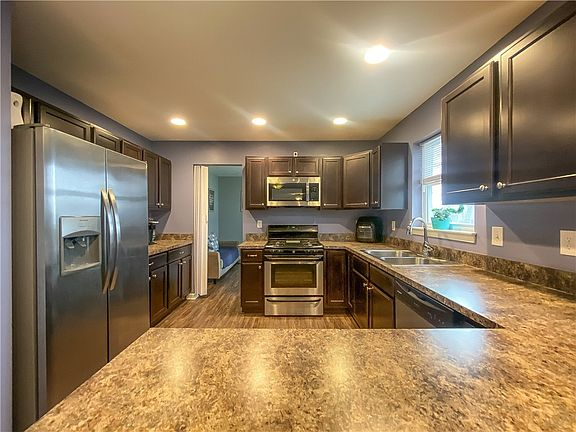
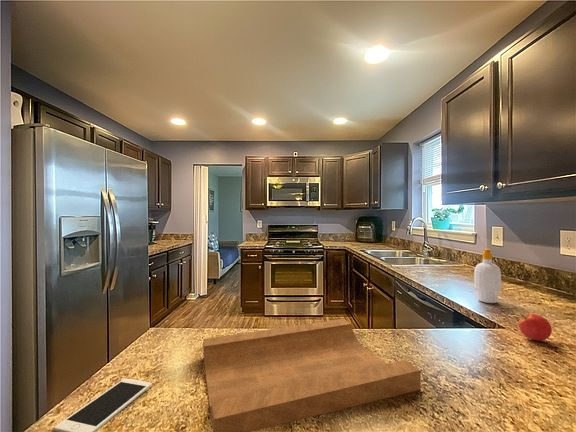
+ soap bottle [473,248,502,304]
+ cell phone [53,378,152,432]
+ cutting board [202,318,422,432]
+ fruit [517,313,553,342]
